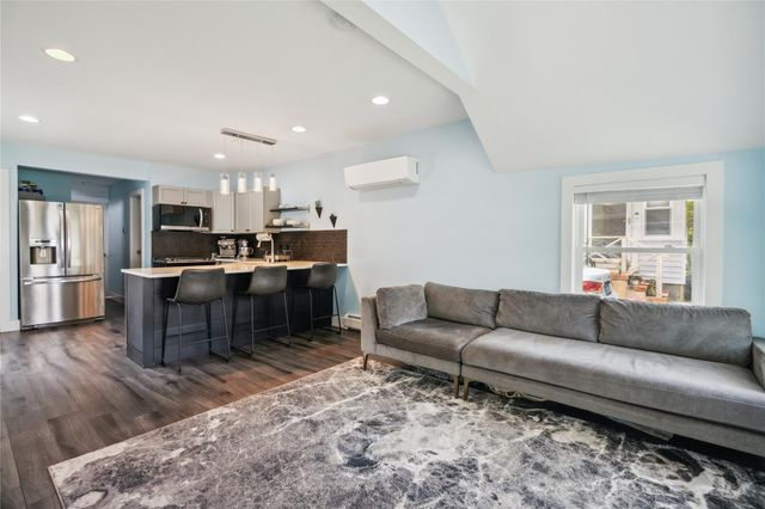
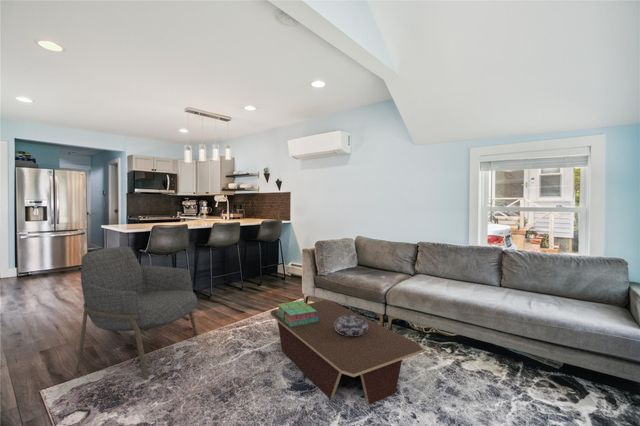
+ decorative bowl [334,316,368,336]
+ coffee table [270,300,424,406]
+ stack of books [276,300,319,327]
+ armchair [76,245,199,380]
